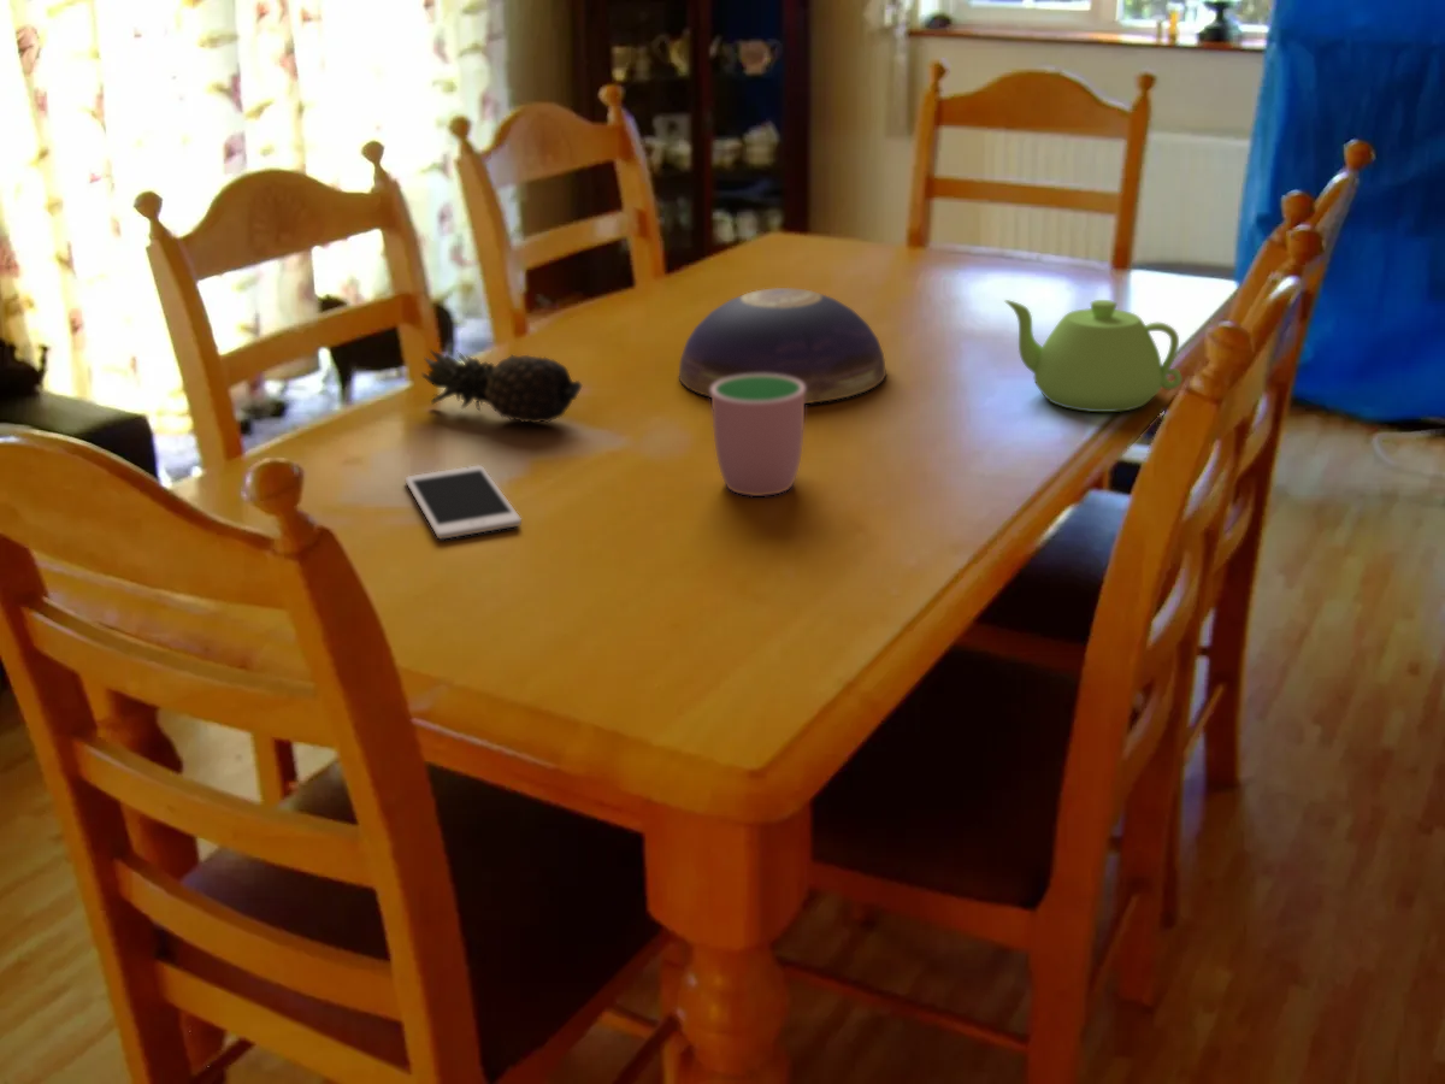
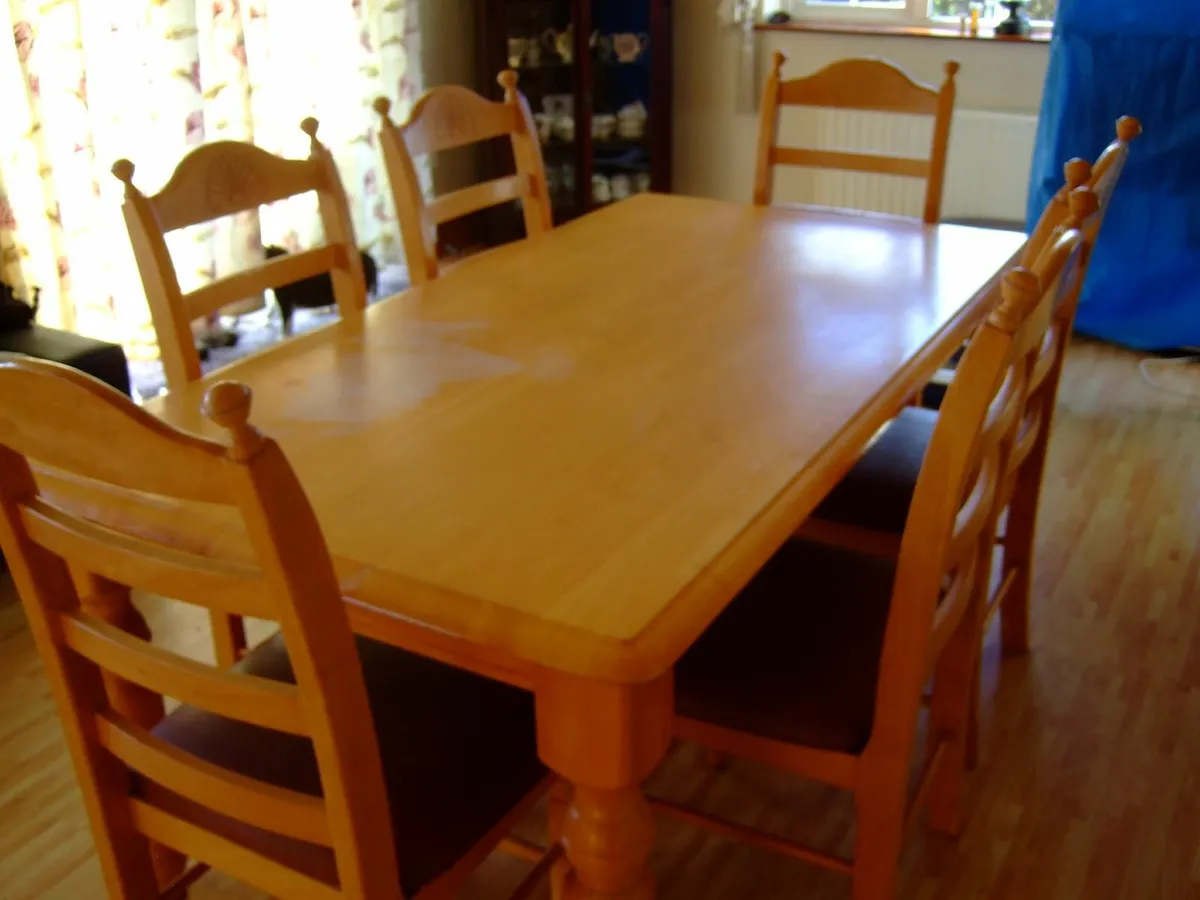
- decorative bowl [678,287,887,405]
- cup [710,375,806,497]
- cell phone [405,465,523,540]
- teapot [1003,299,1182,413]
- fruit [421,348,584,424]
